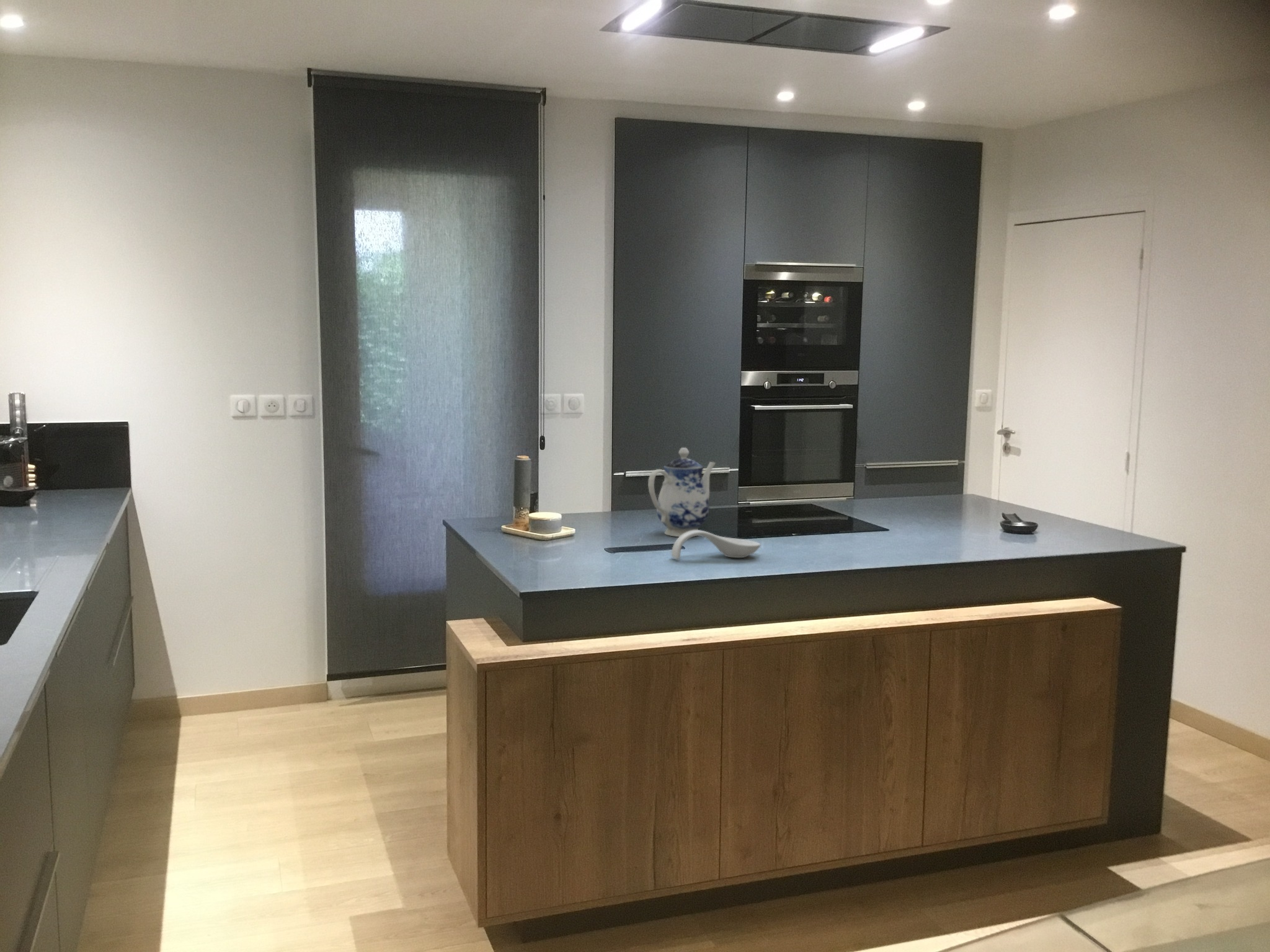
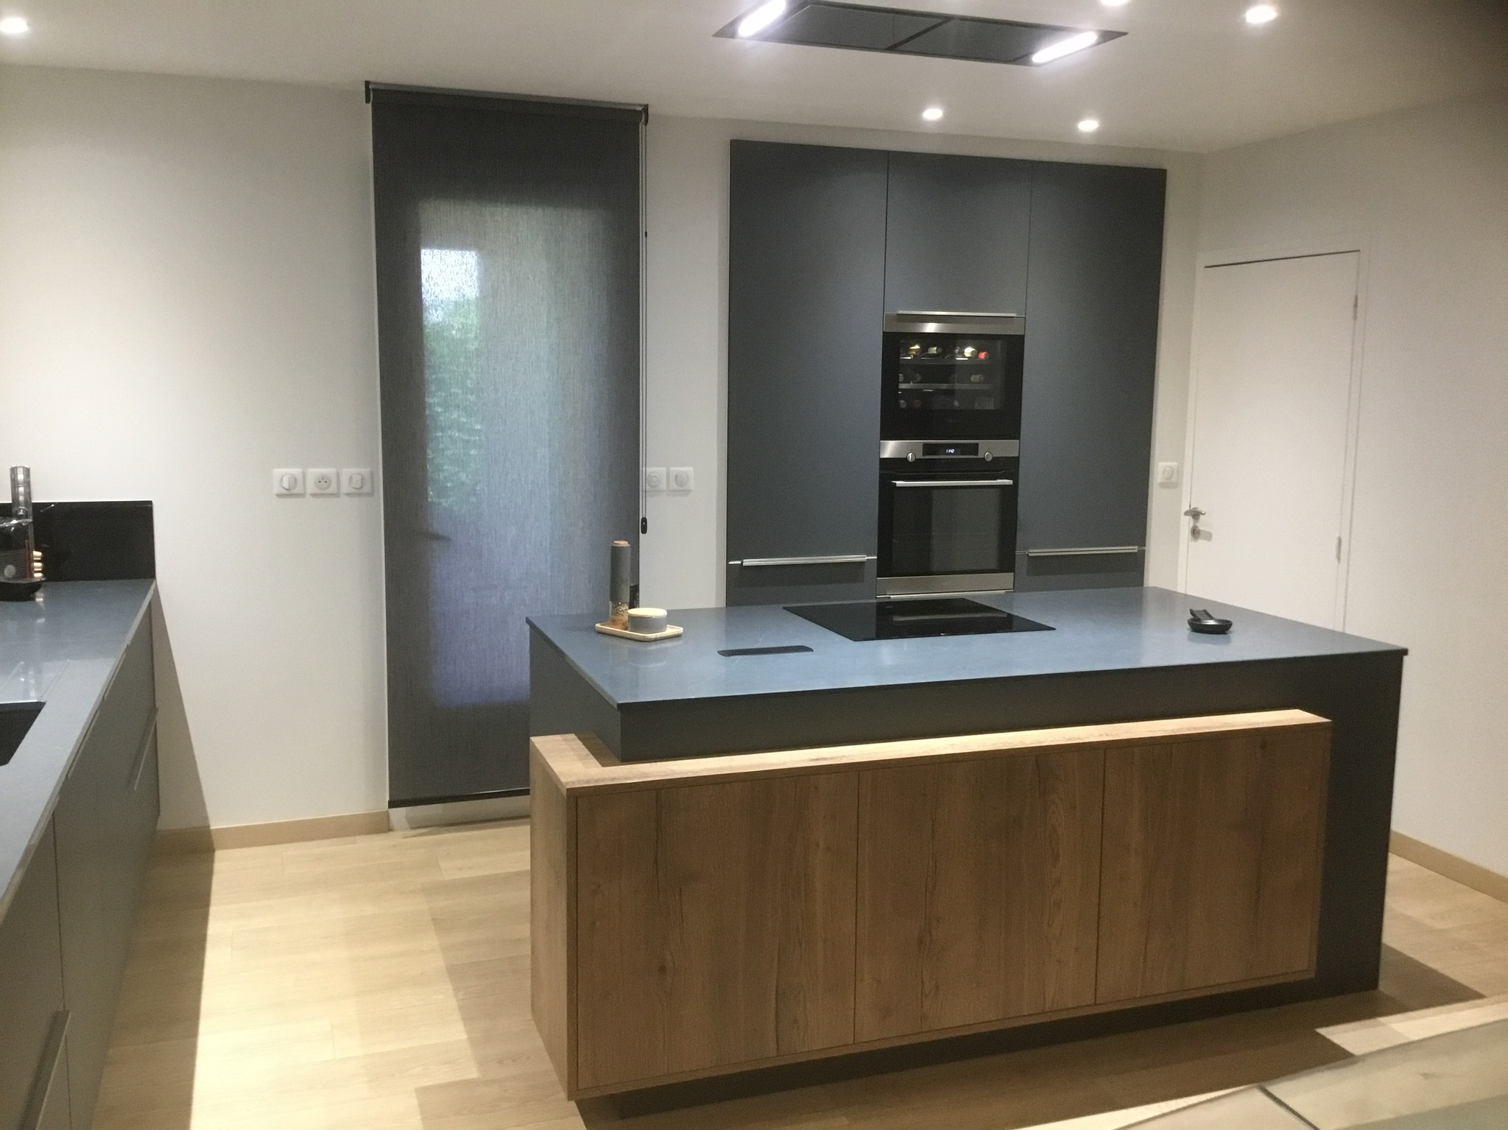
- teapot [647,447,716,537]
- spoon rest [671,529,761,560]
